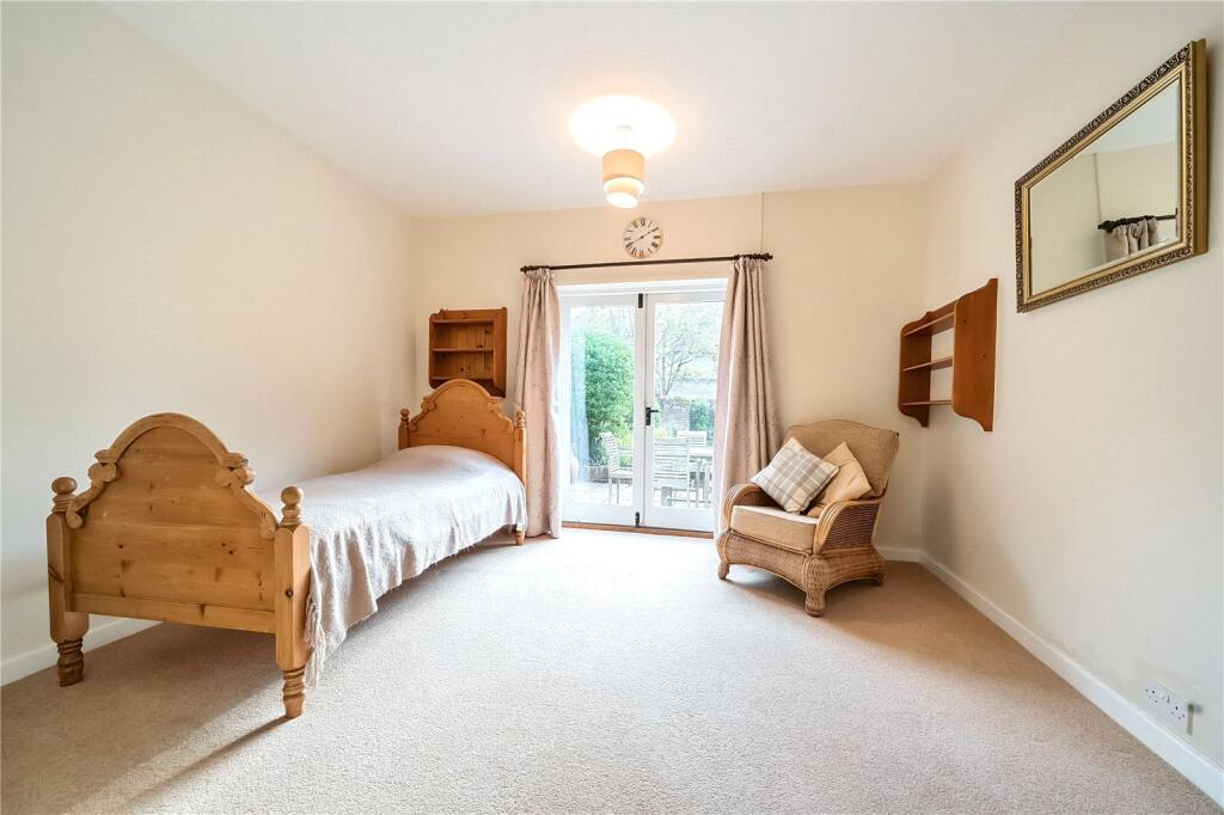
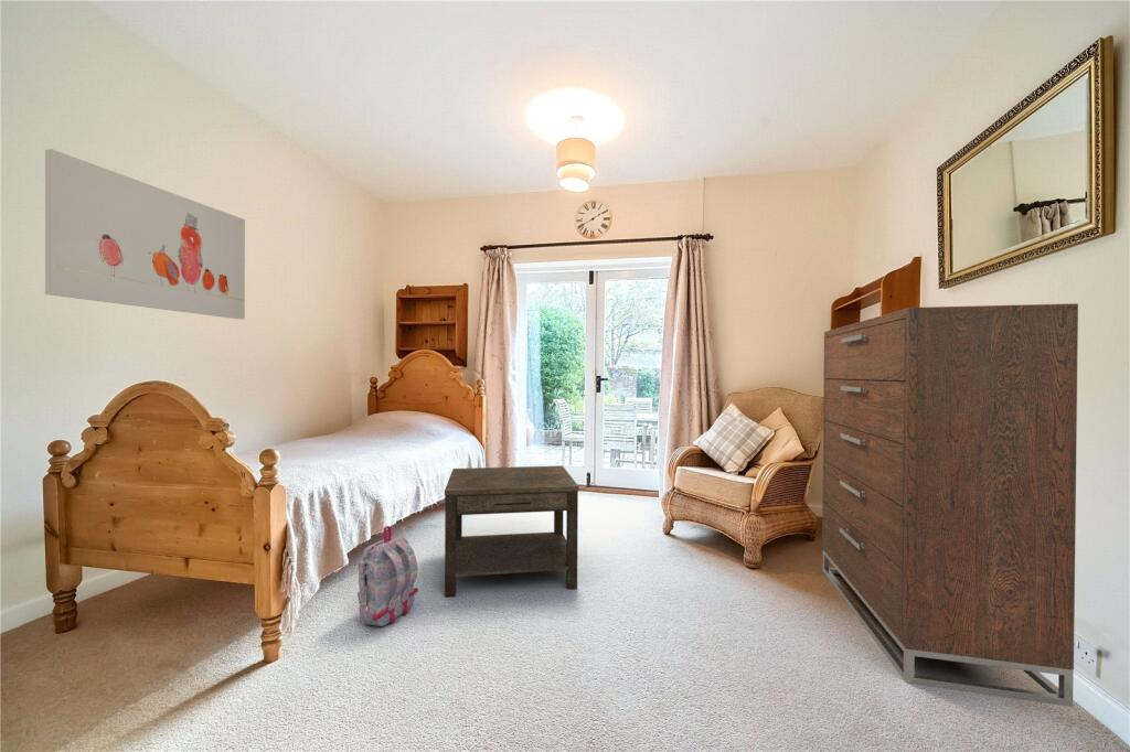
+ wall art [44,148,246,321]
+ side table [444,464,579,599]
+ dresser [821,302,1079,708]
+ backpack [356,525,419,627]
